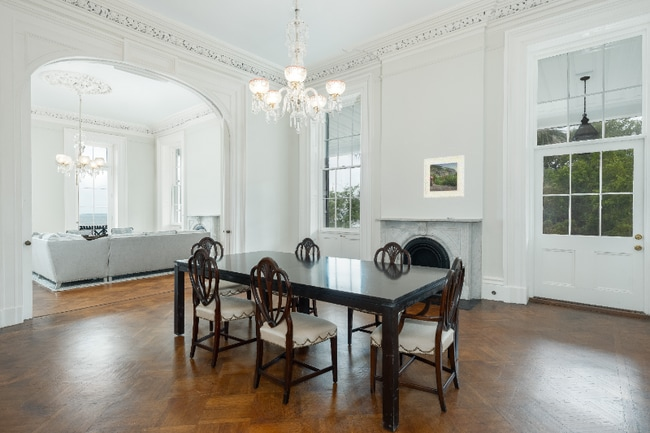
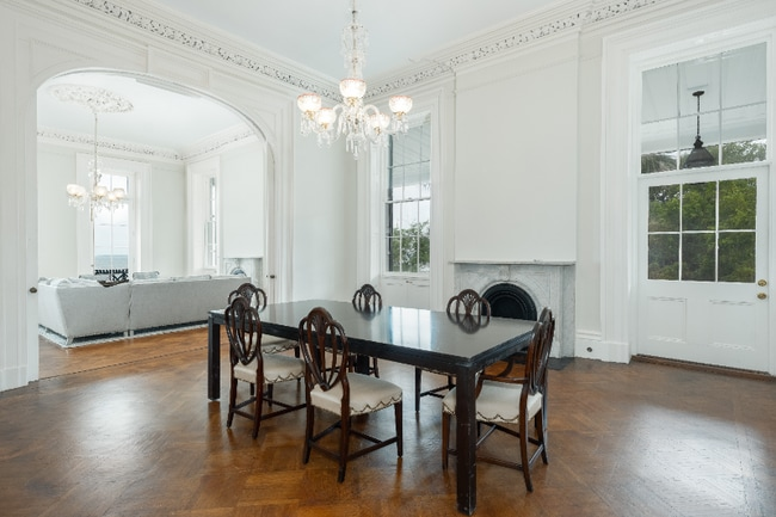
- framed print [423,154,465,199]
